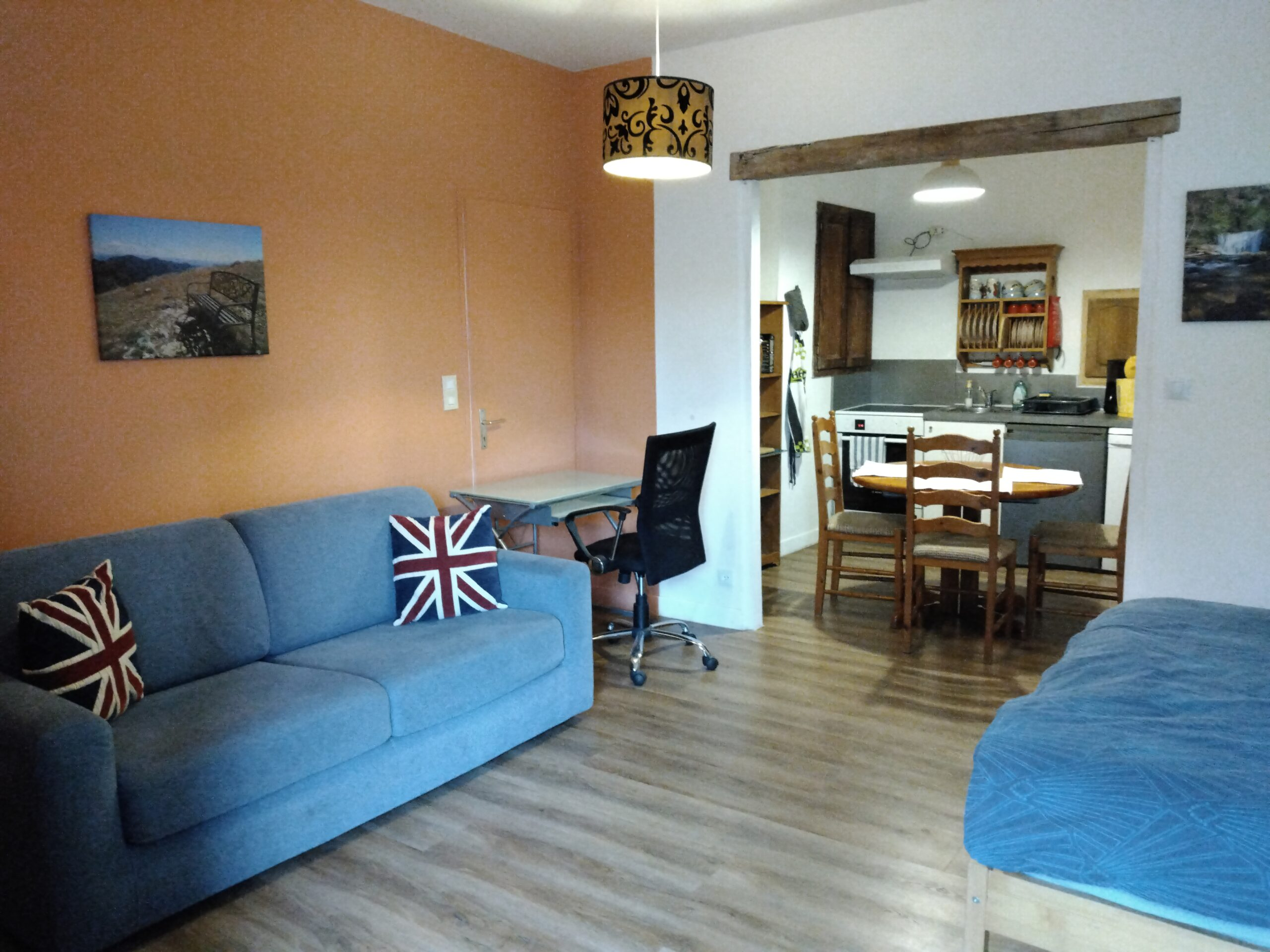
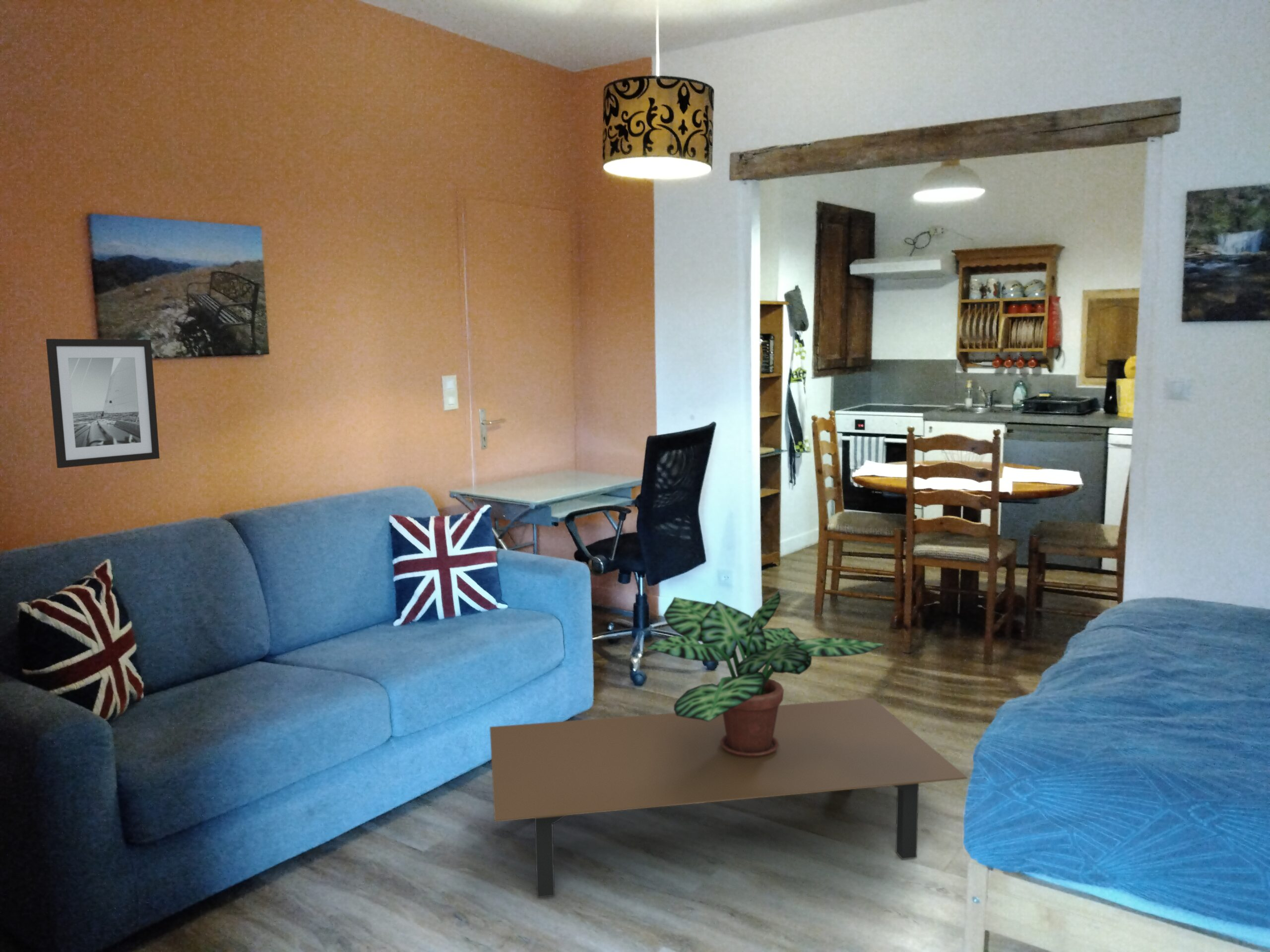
+ potted plant [644,590,887,758]
+ wall art [46,338,160,469]
+ coffee table [489,698,968,898]
